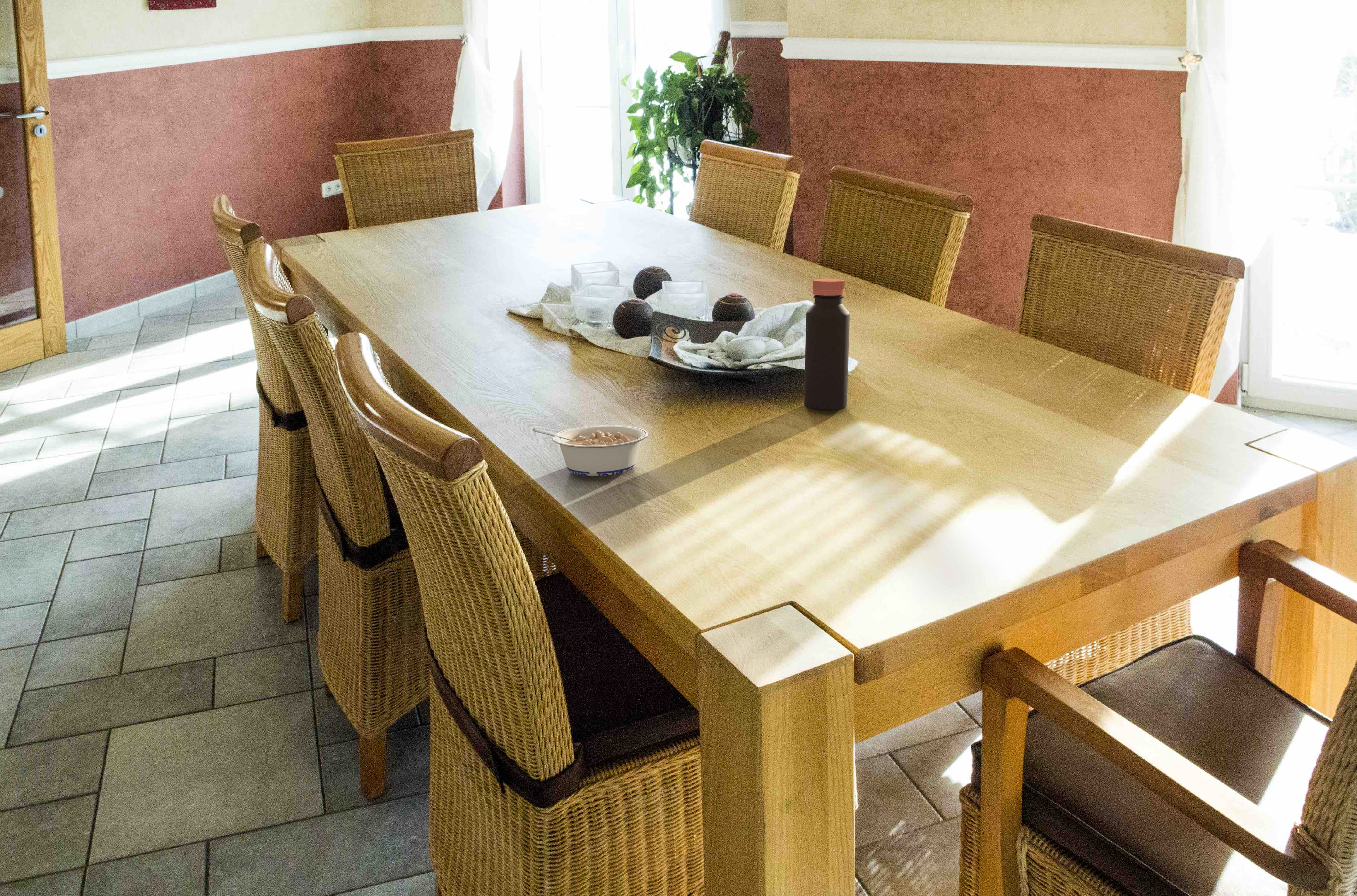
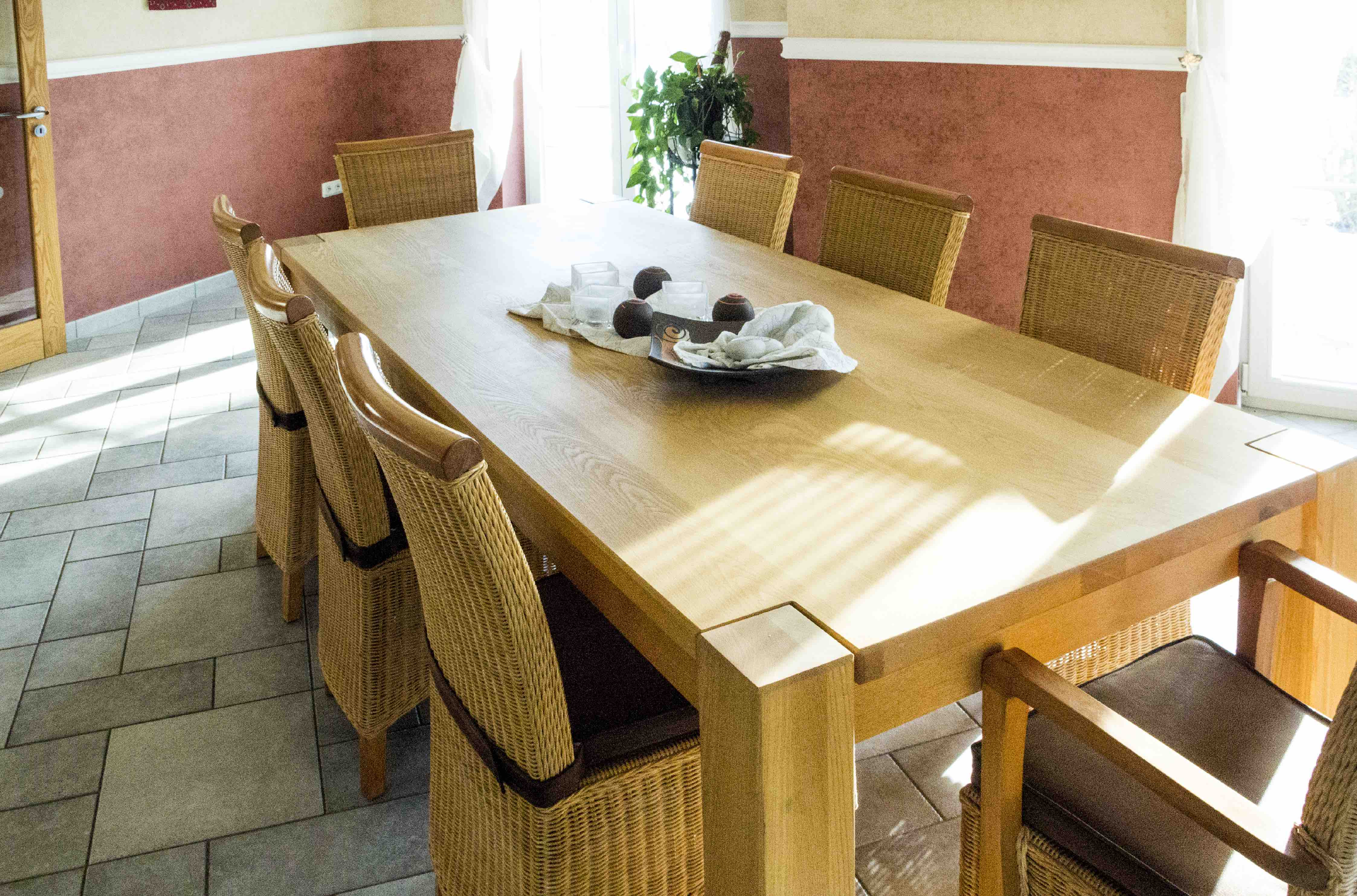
- legume [532,425,649,476]
- bottle [804,278,850,411]
